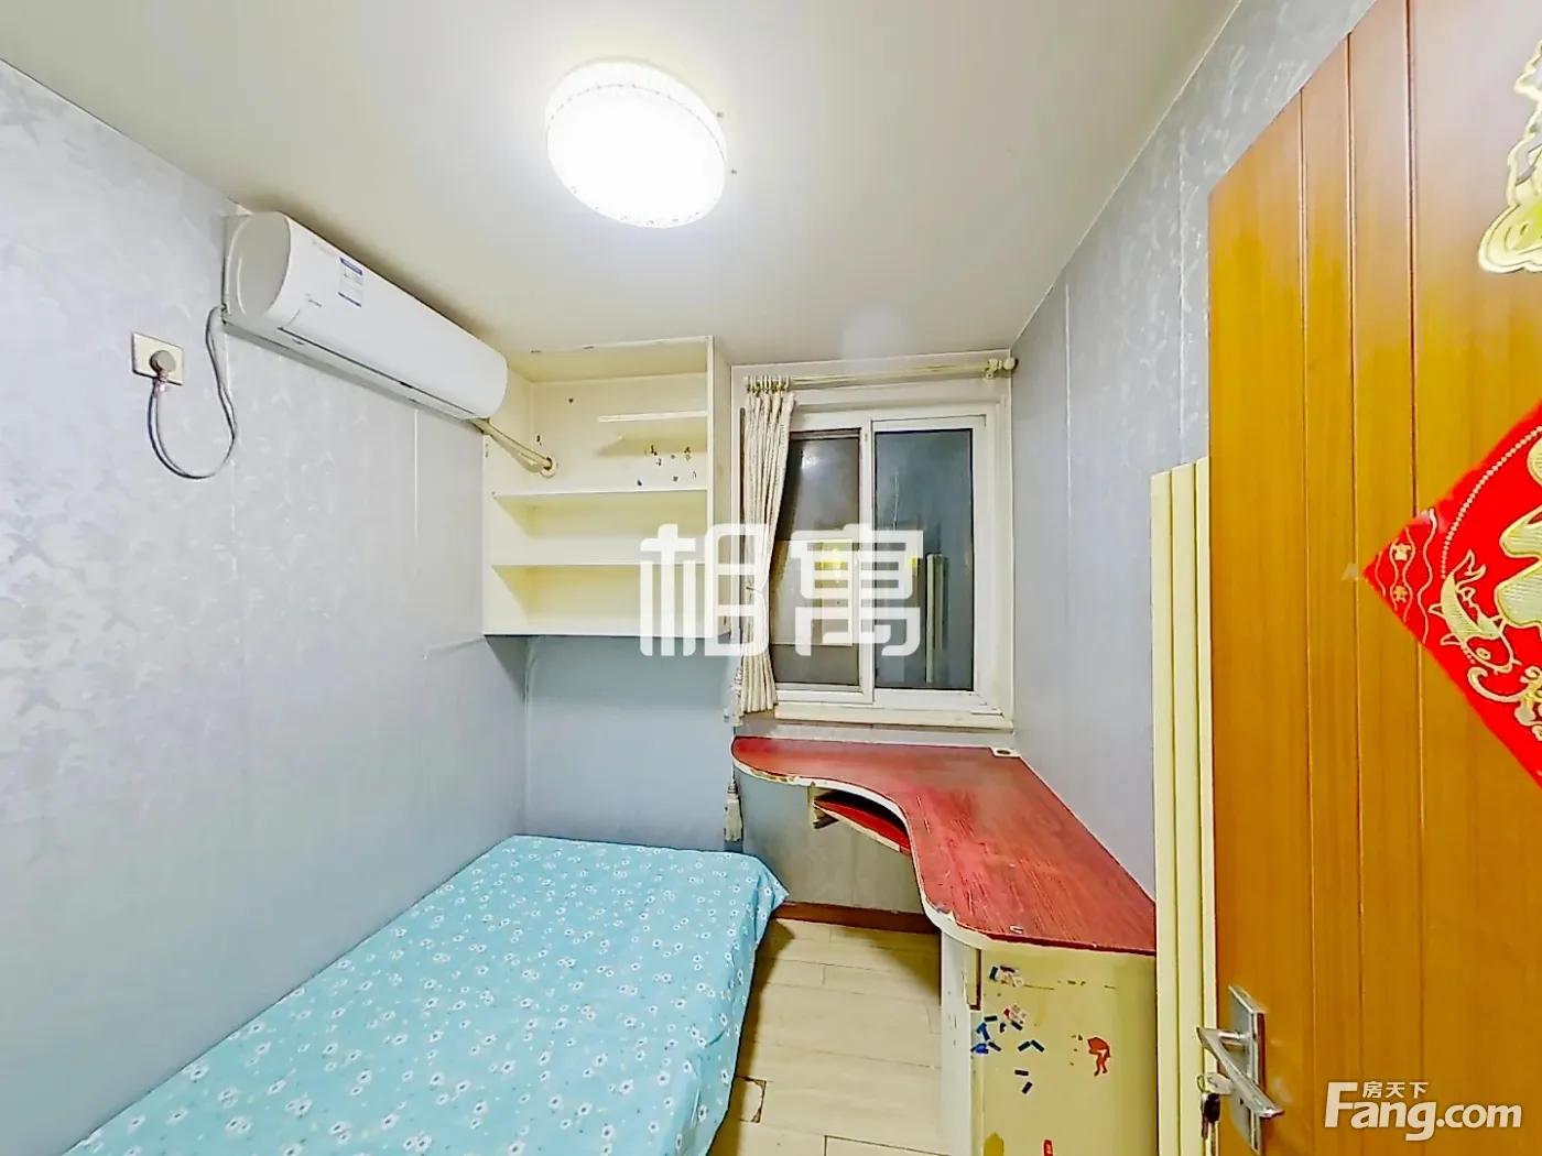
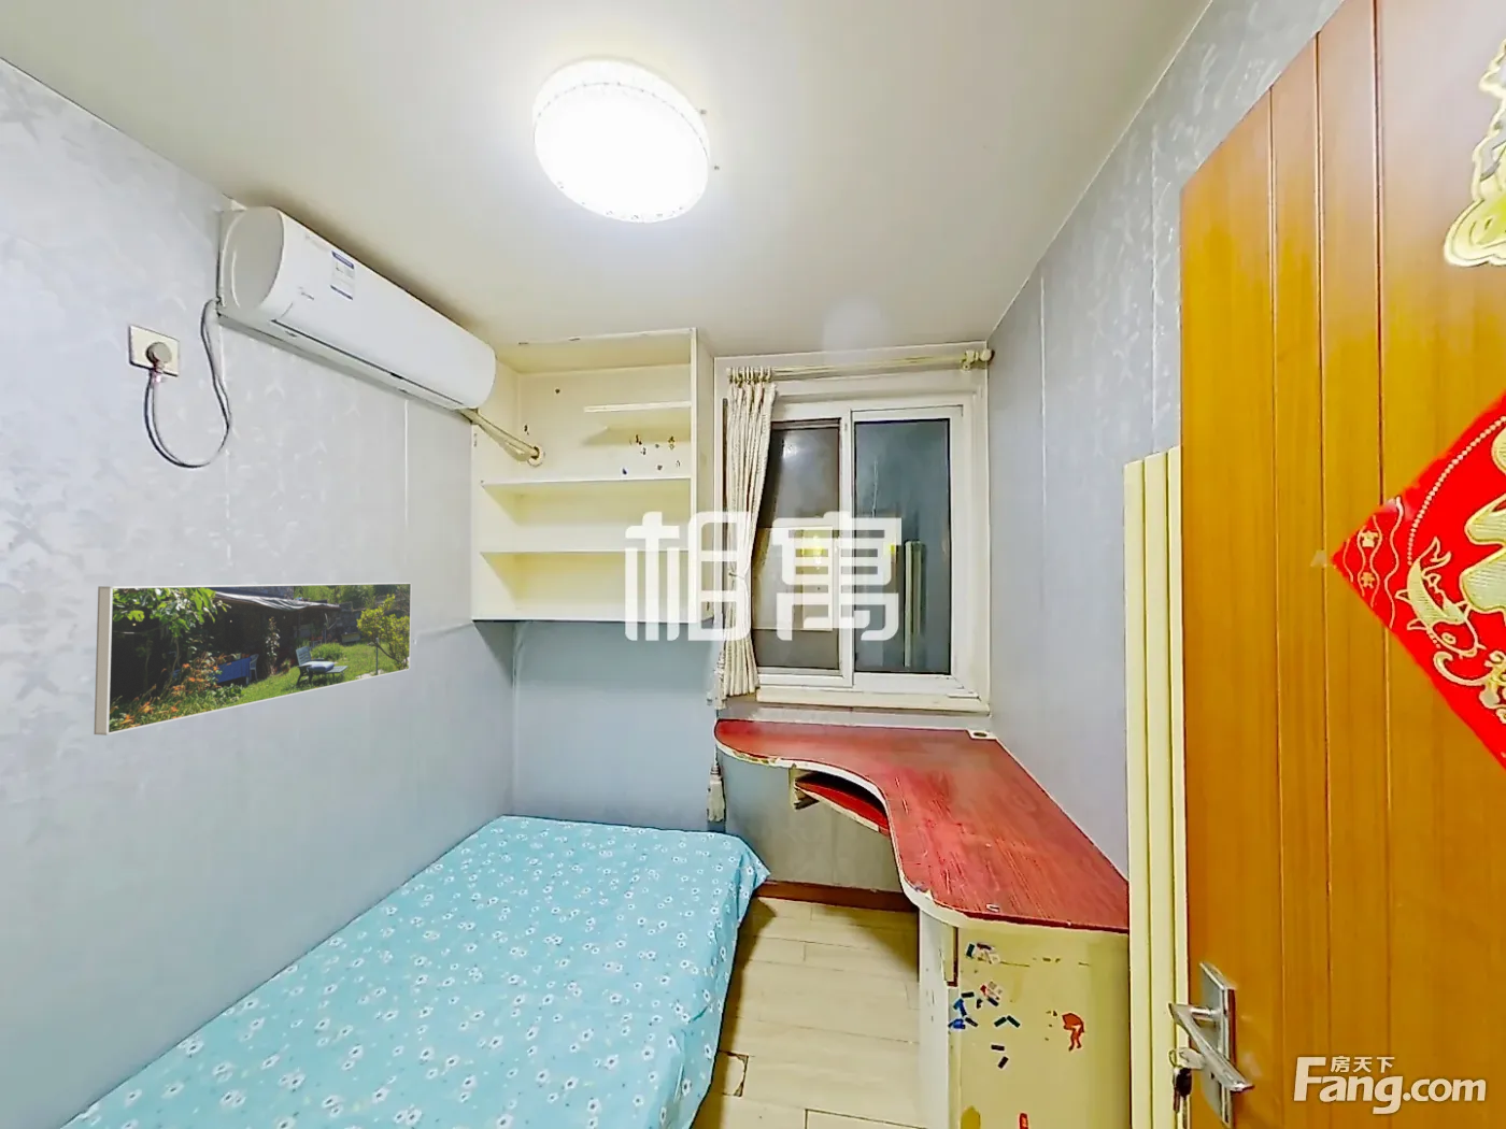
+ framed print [94,582,413,736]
